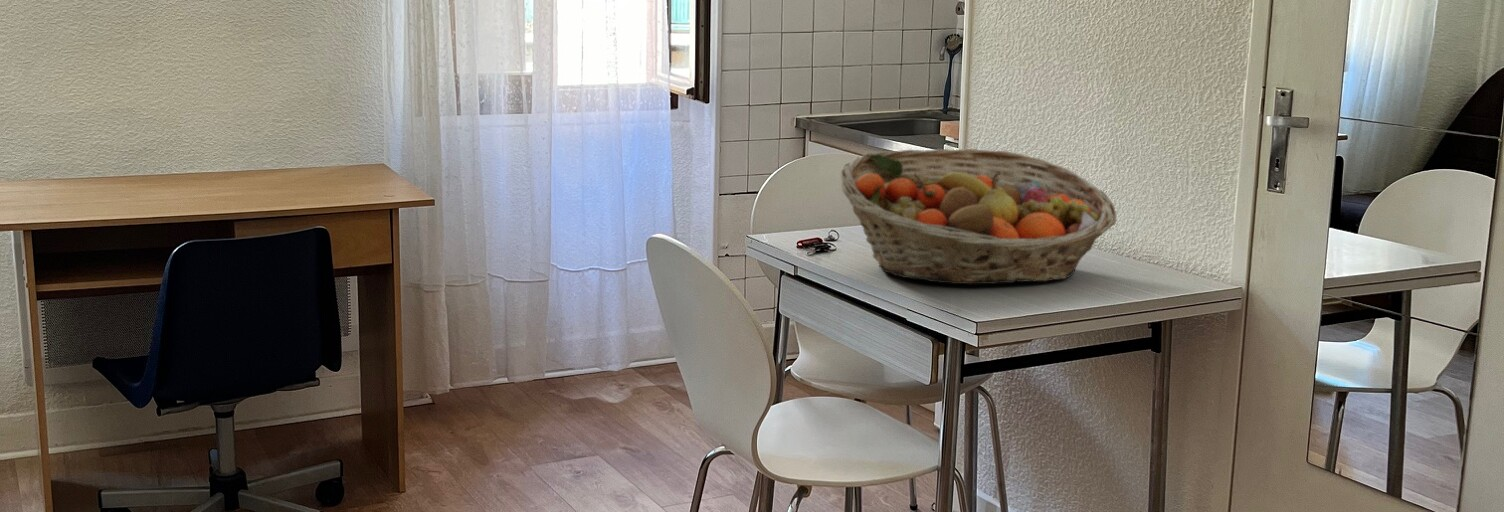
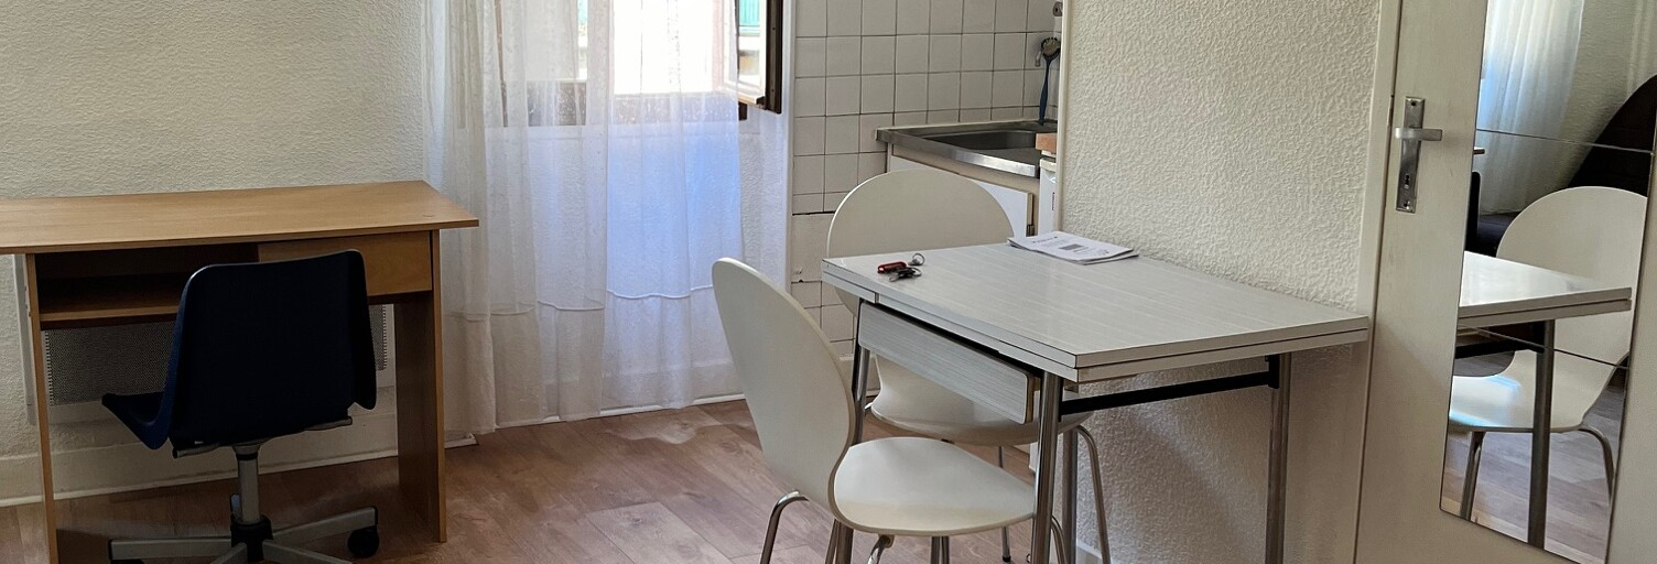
- fruit basket [839,148,1117,285]
